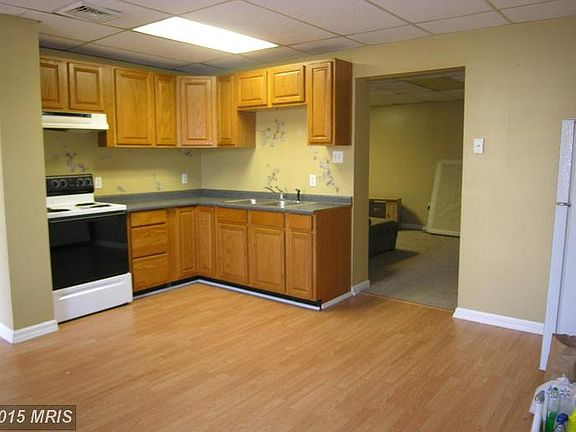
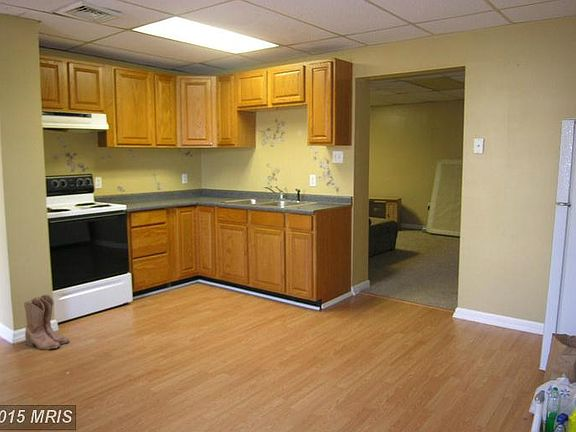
+ boots [23,293,70,350]
